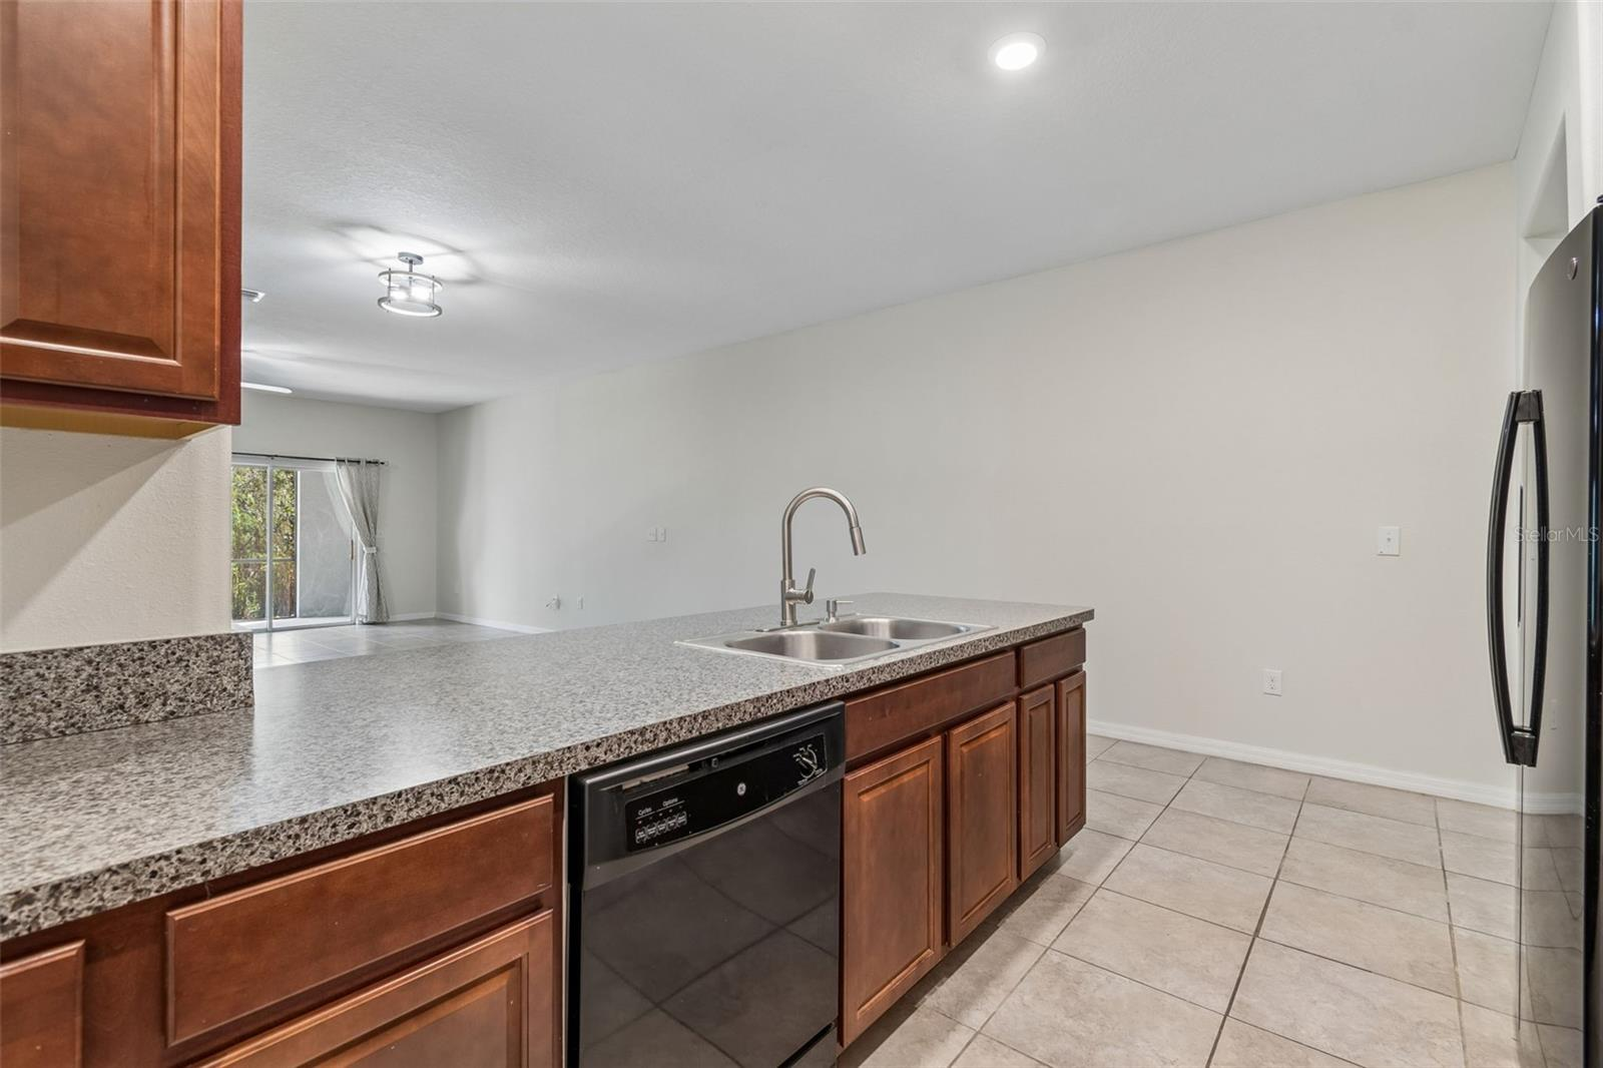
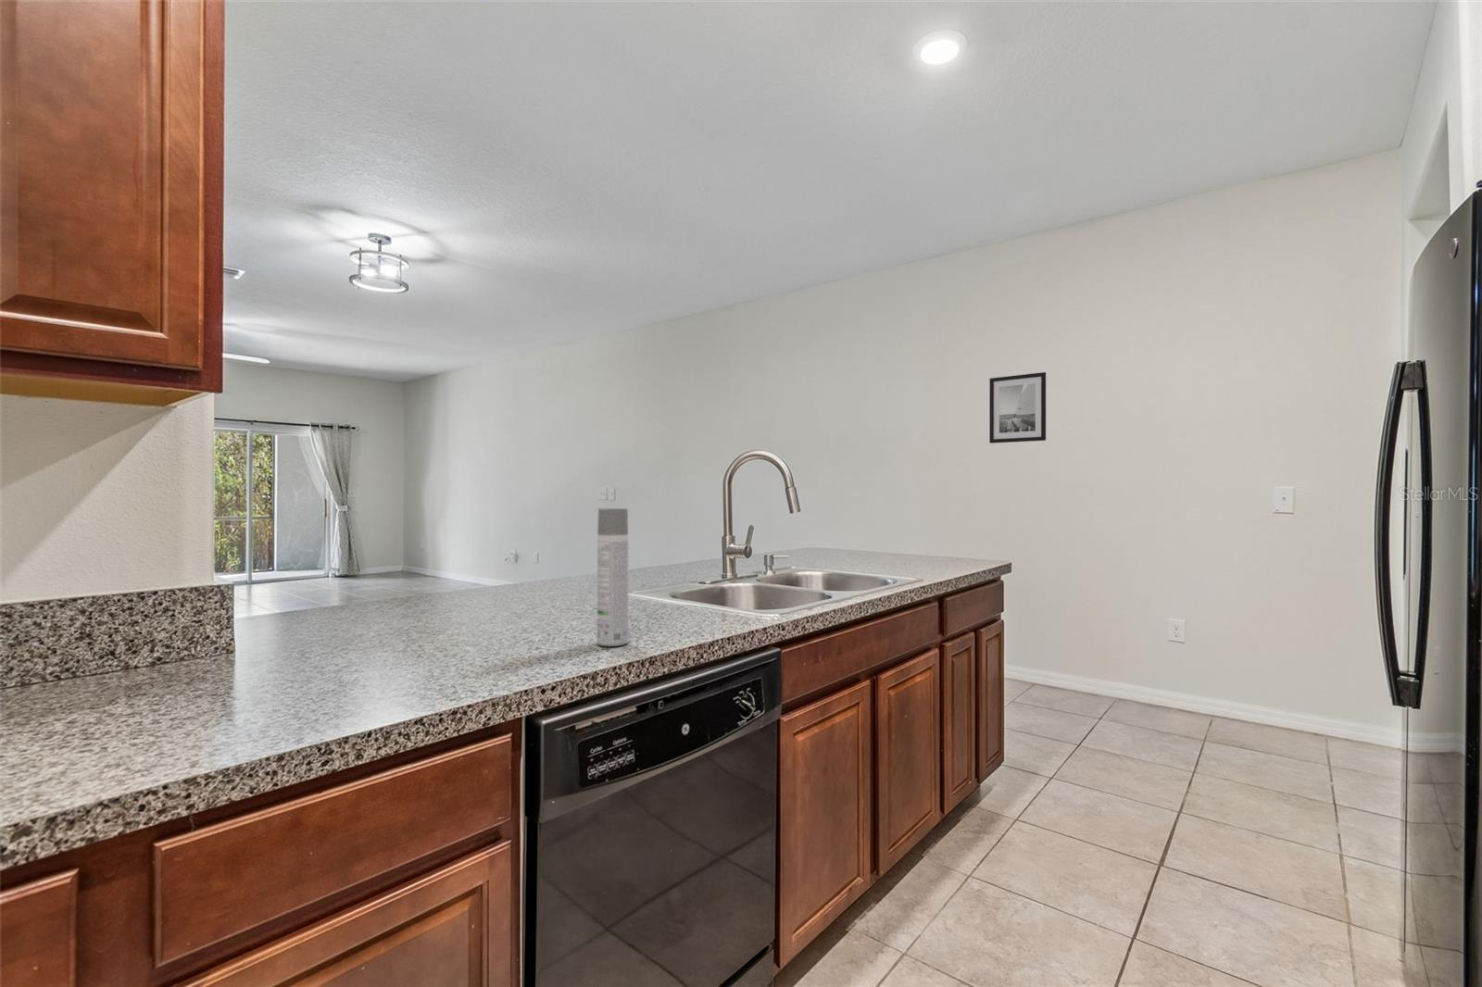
+ wall art [988,371,1047,444]
+ spray bottle [596,508,629,648]
